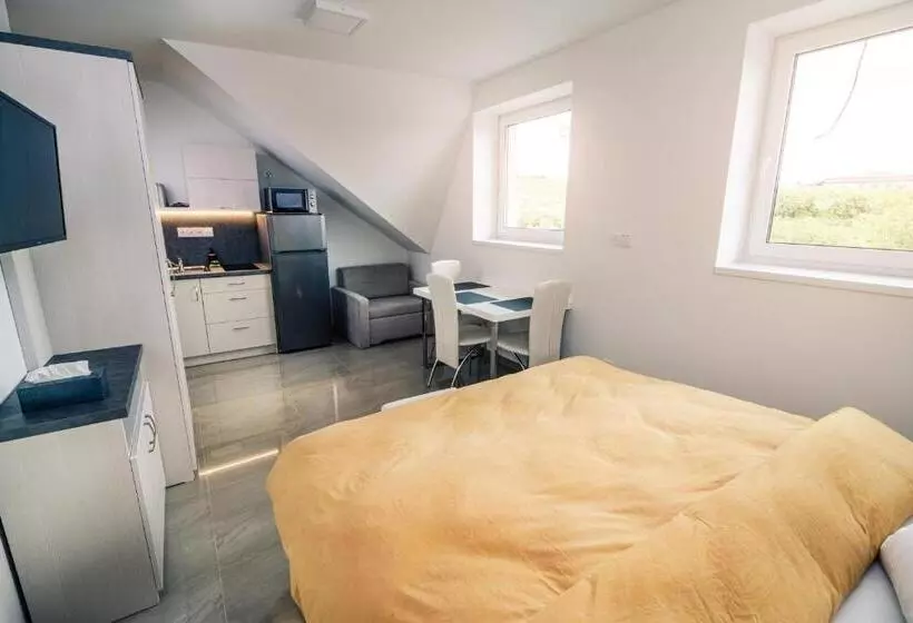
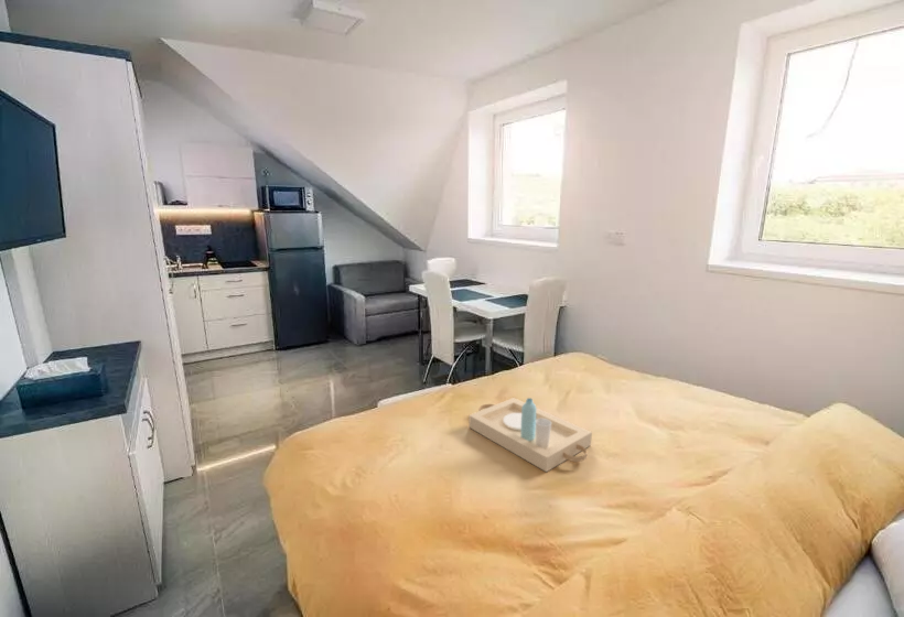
+ serving tray [467,397,593,473]
